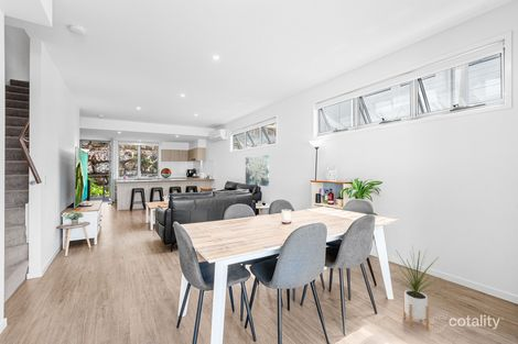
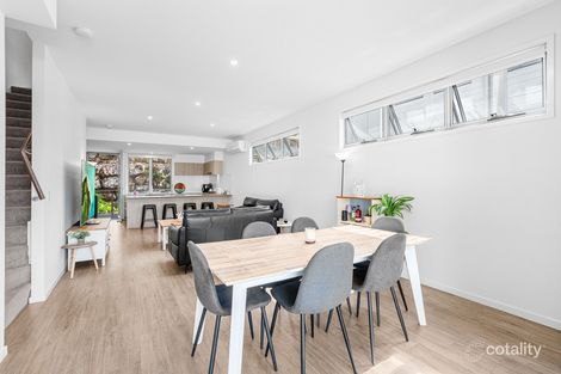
- wall art [245,155,270,187]
- house plant [392,246,442,331]
